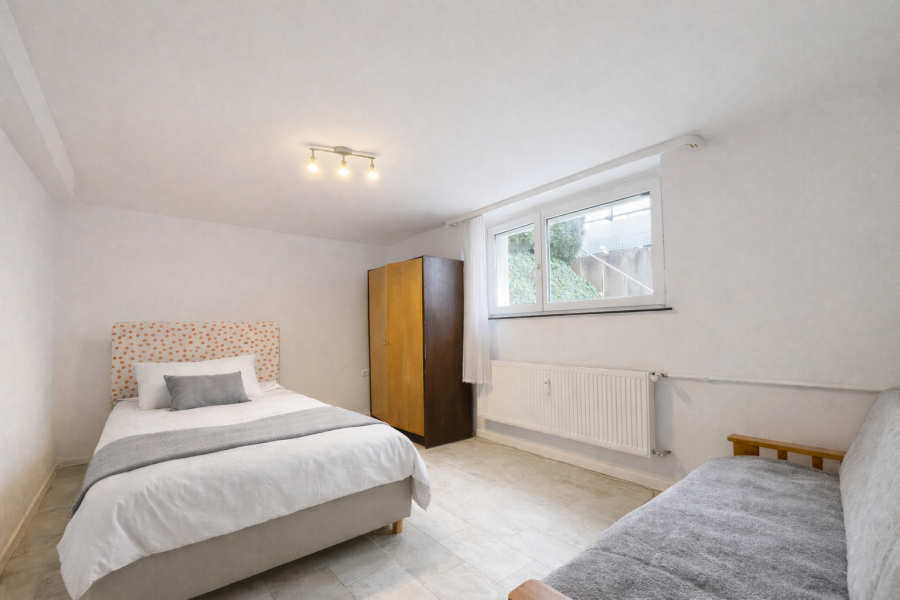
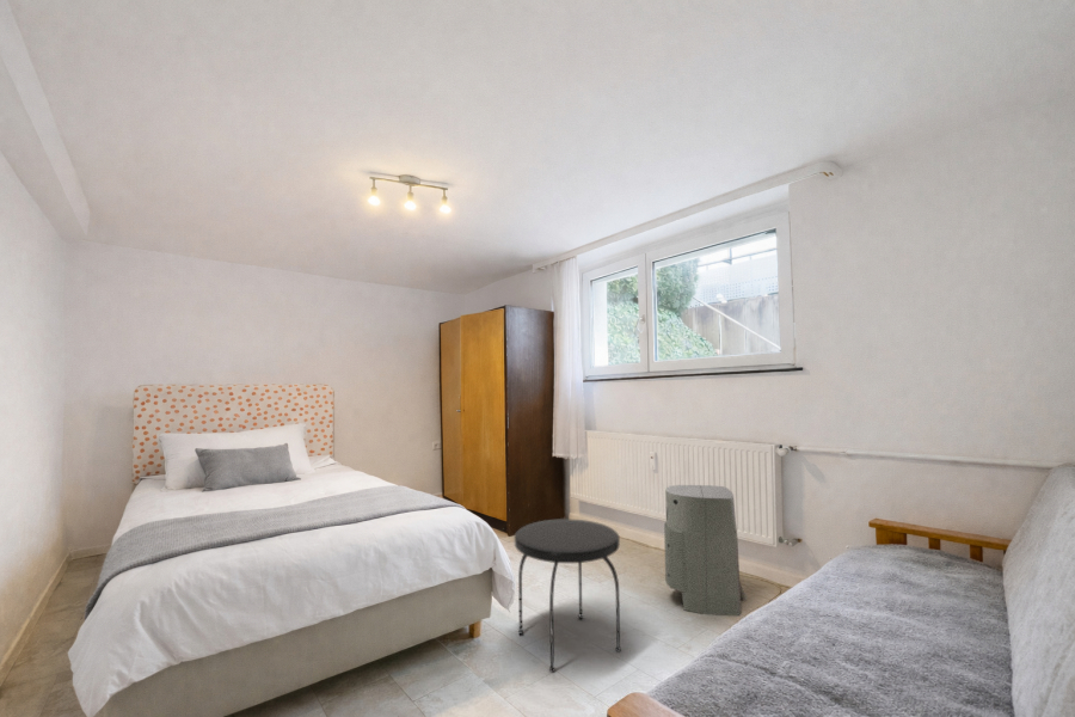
+ side table [514,517,622,674]
+ air purifier [663,484,748,618]
